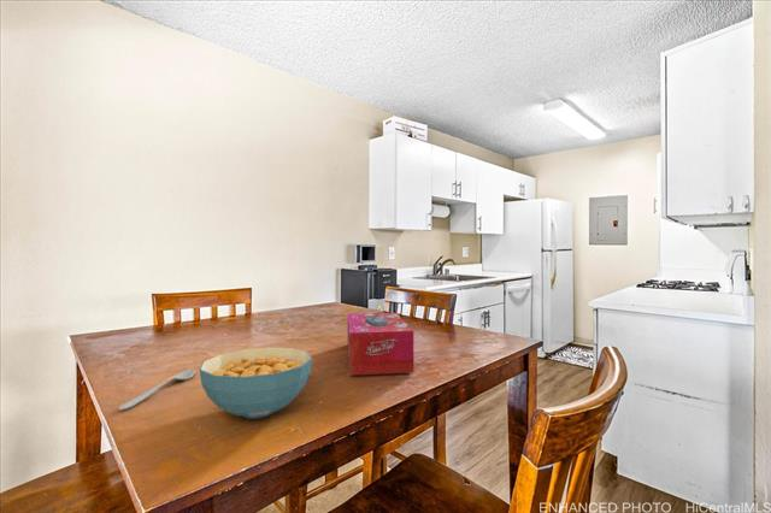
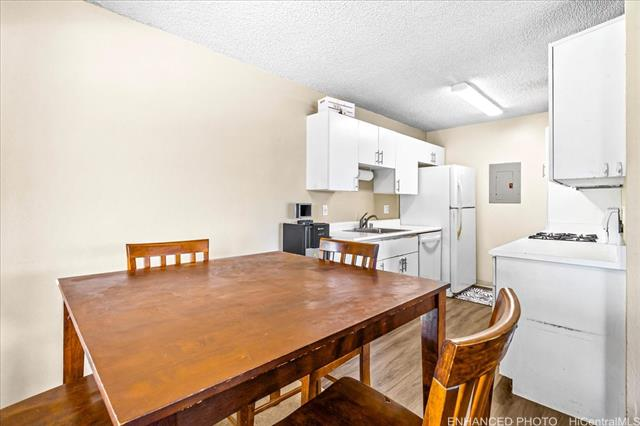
- tissue box [347,312,414,377]
- spoon [118,367,196,411]
- cereal bowl [199,346,313,420]
